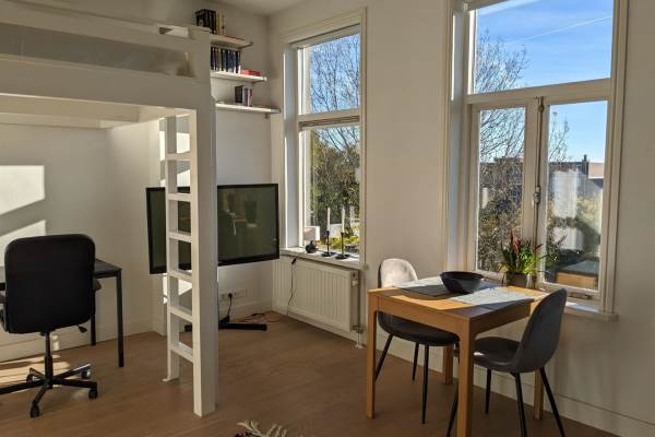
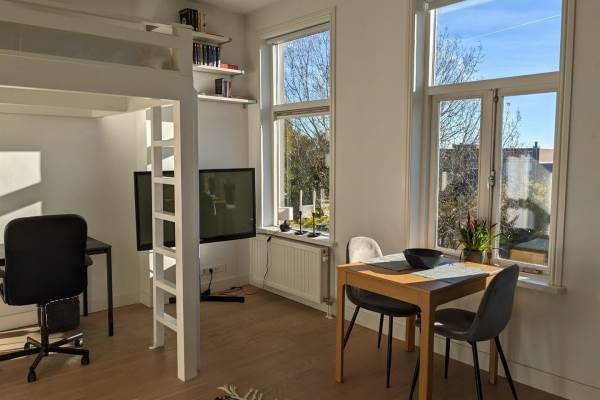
+ backpack [36,295,81,334]
